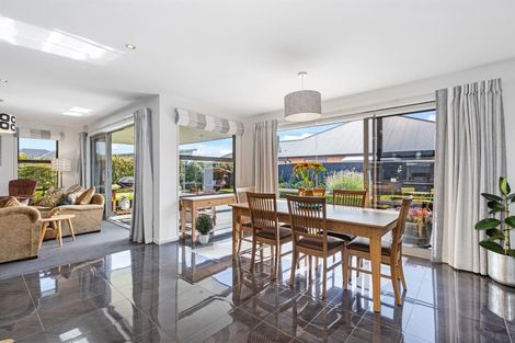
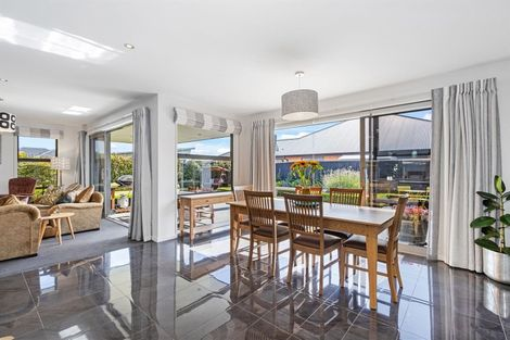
- potted plant [193,214,215,245]
